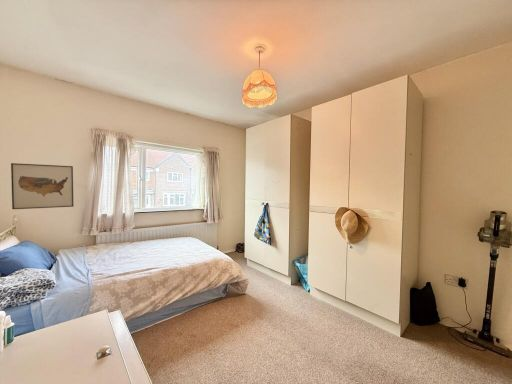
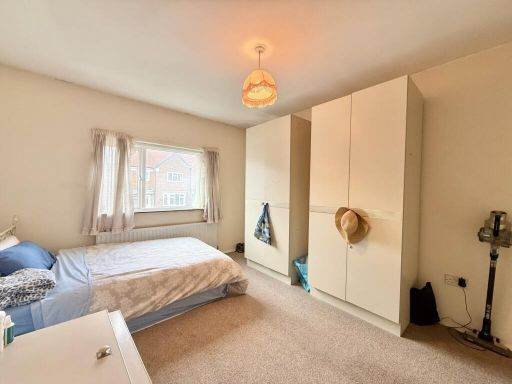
- wall art [10,162,75,210]
